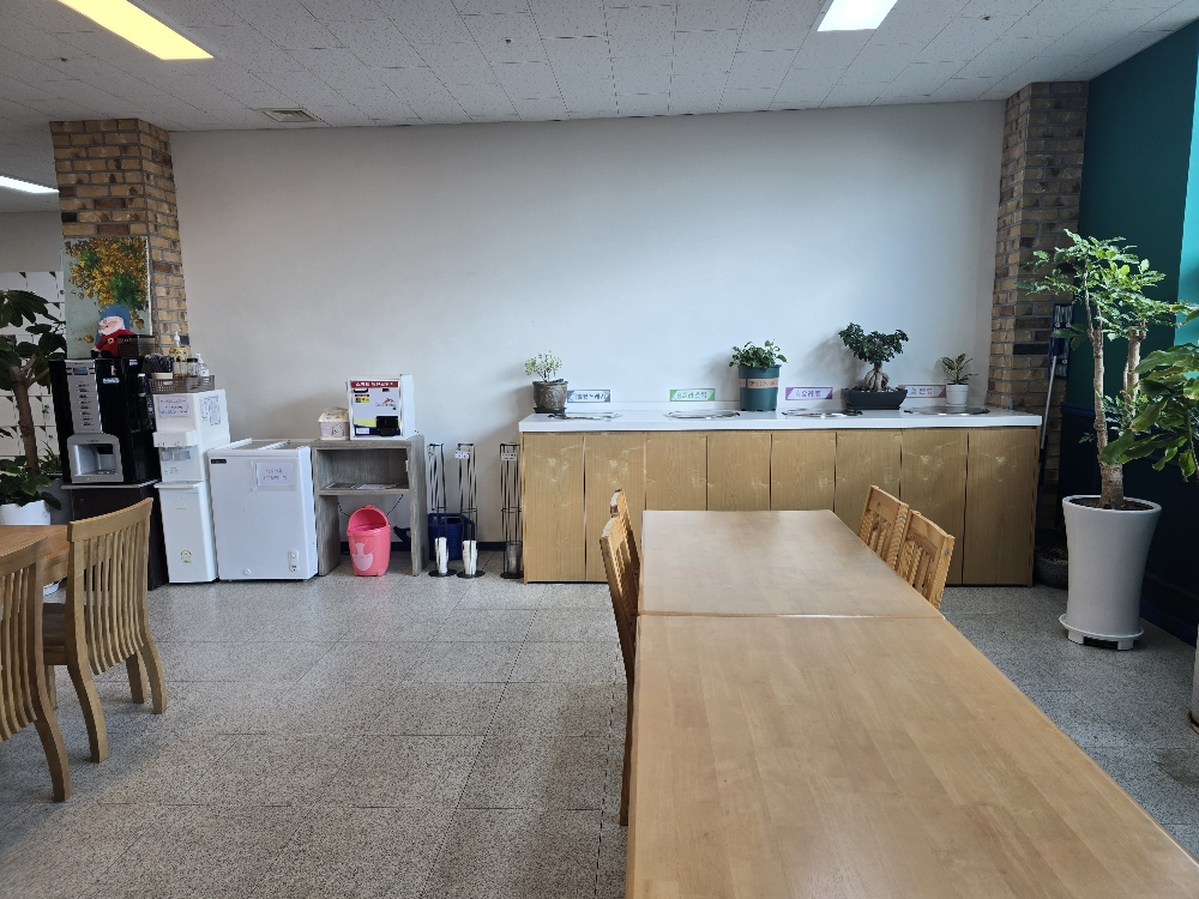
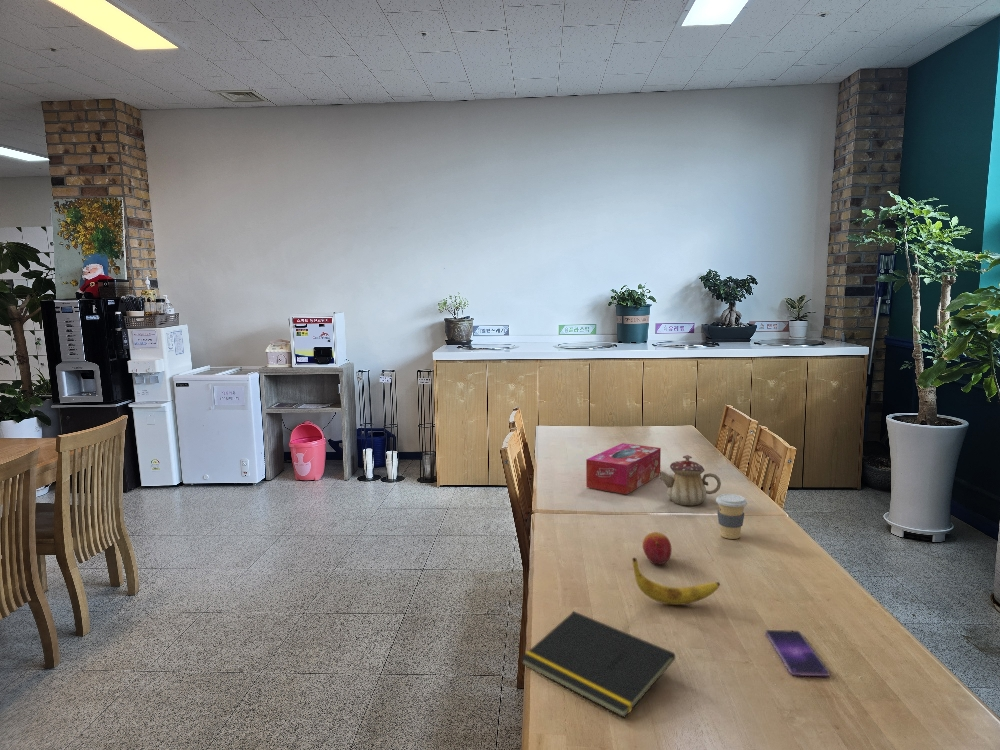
+ coffee cup [715,493,748,540]
+ tissue box [585,442,662,495]
+ teapot [658,454,722,506]
+ notepad [520,610,676,719]
+ banana [631,557,721,606]
+ smartphone [765,629,830,677]
+ fruit [642,531,673,565]
